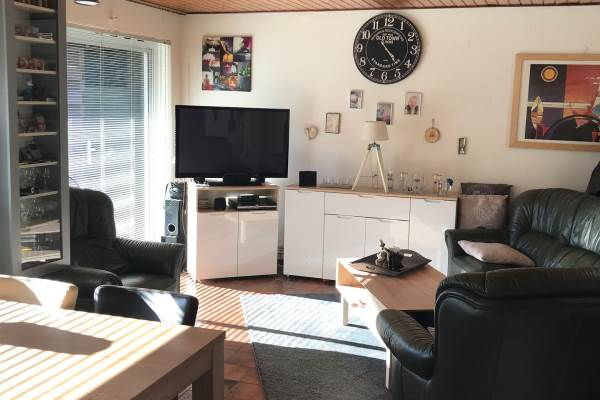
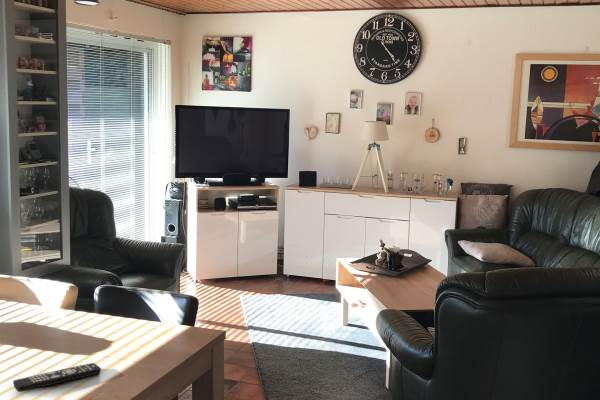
+ remote control [12,362,102,393]
